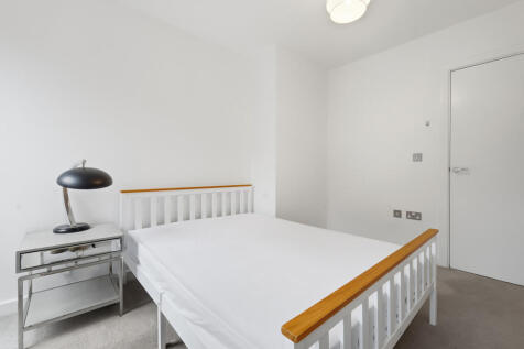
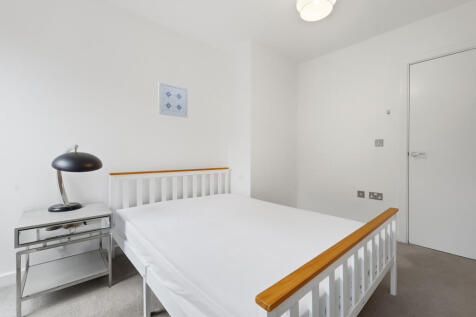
+ wall art [157,81,189,119]
